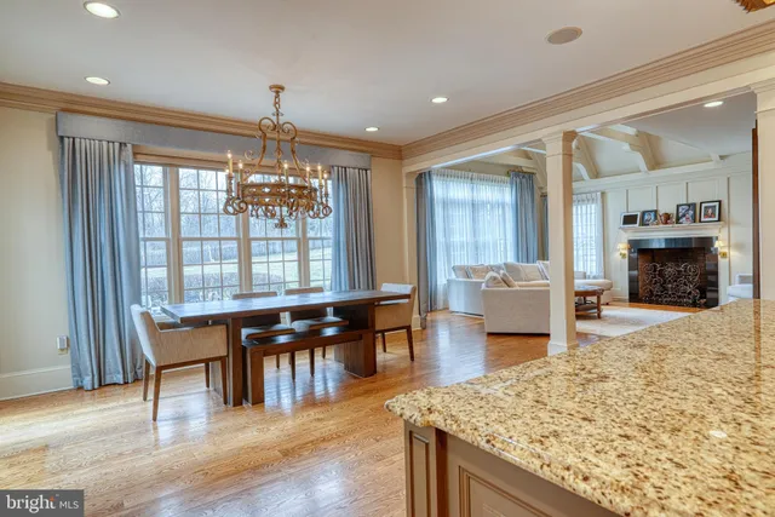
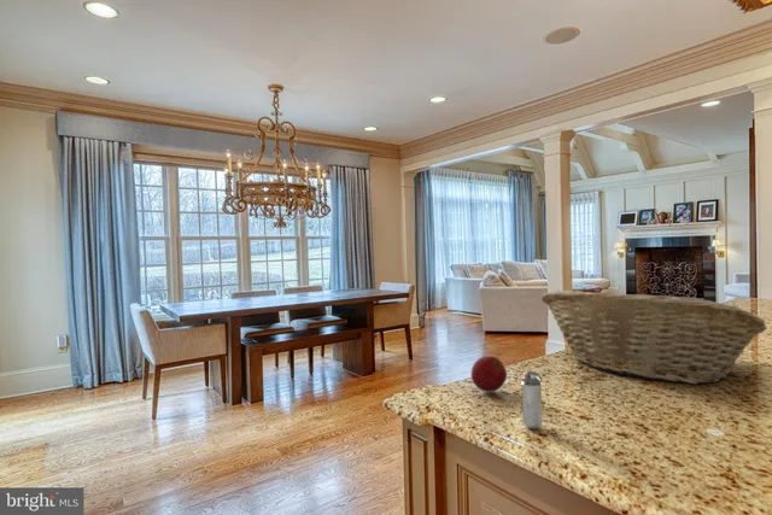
+ shaker [520,369,543,431]
+ apple [470,355,508,393]
+ fruit basket [540,289,768,386]
